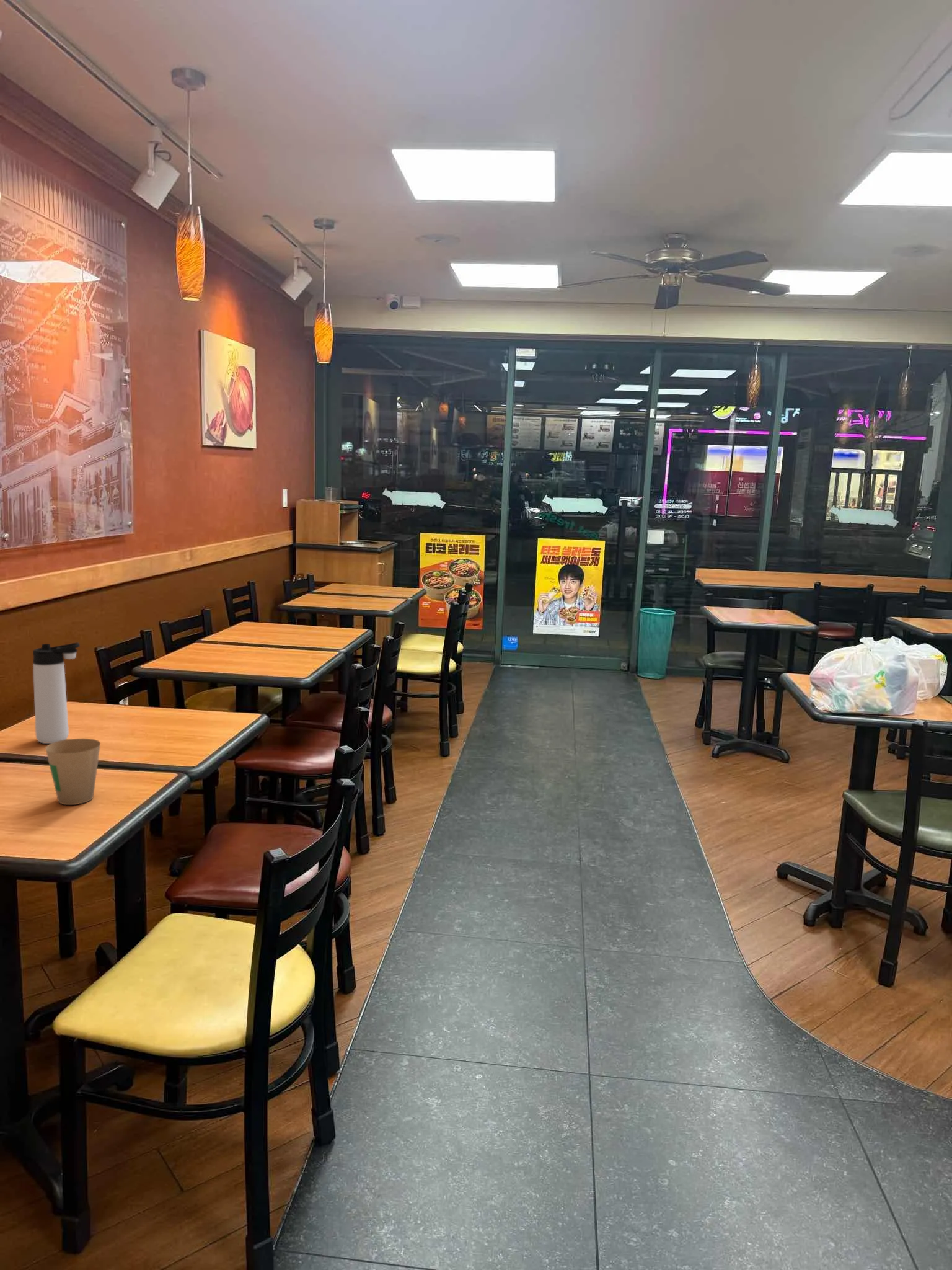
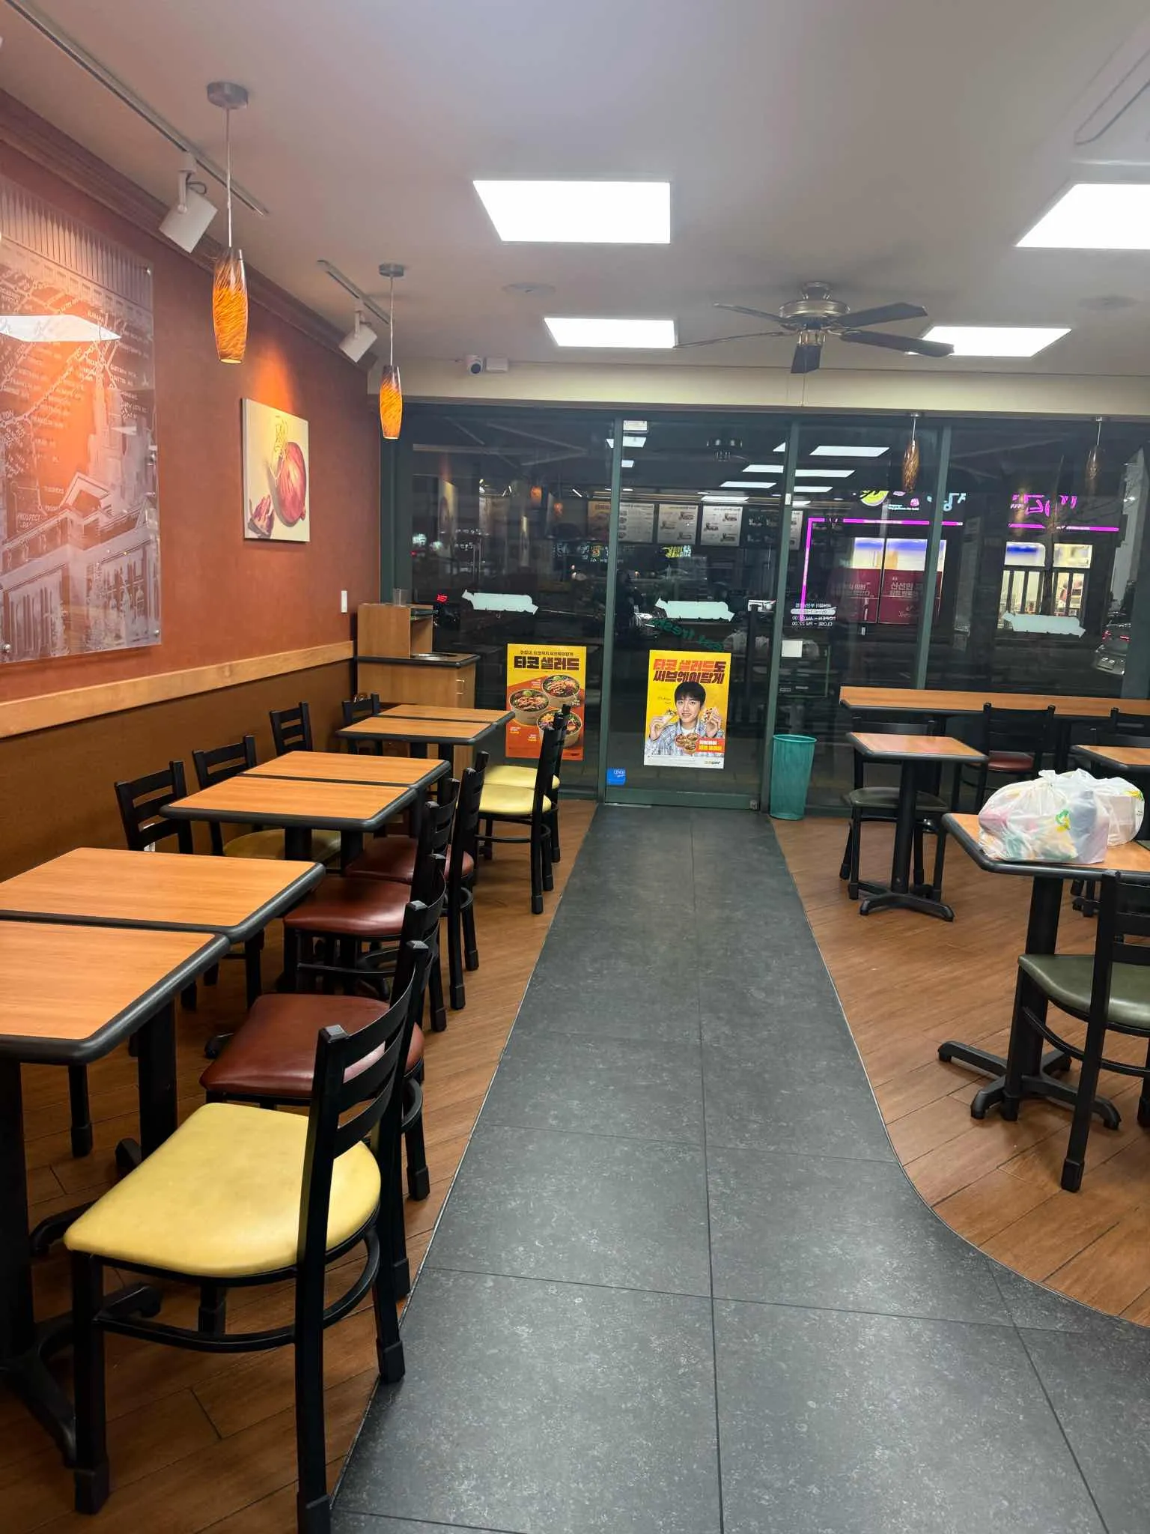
- thermos bottle [32,642,81,744]
- paper cup [45,738,101,806]
